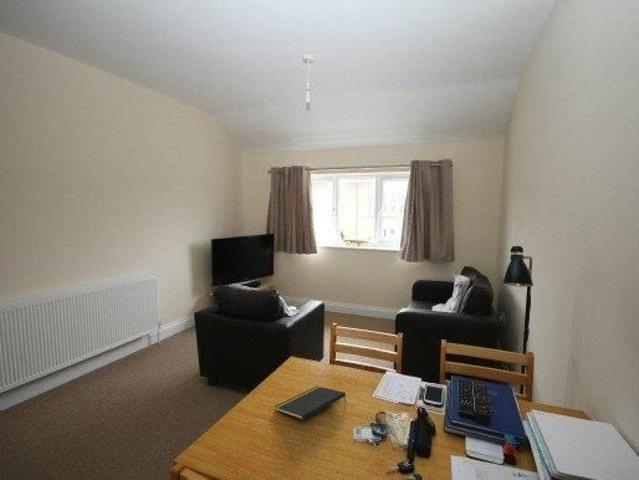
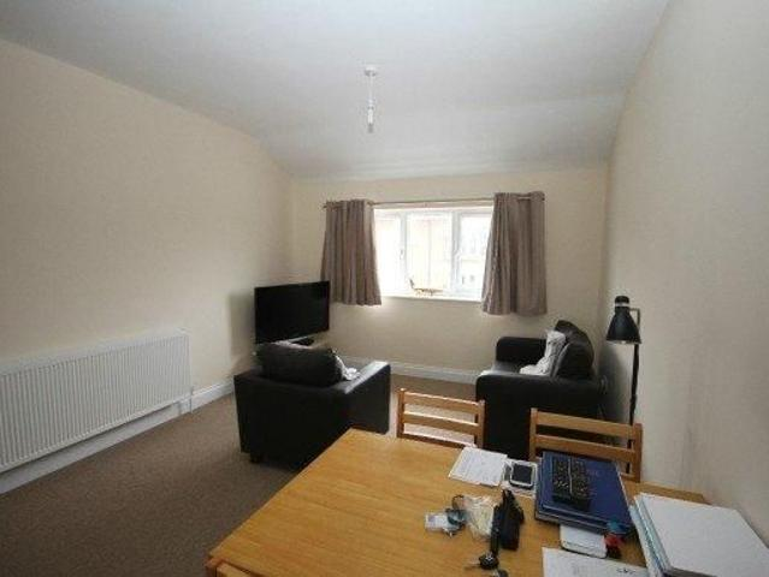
- notepad [274,385,347,421]
